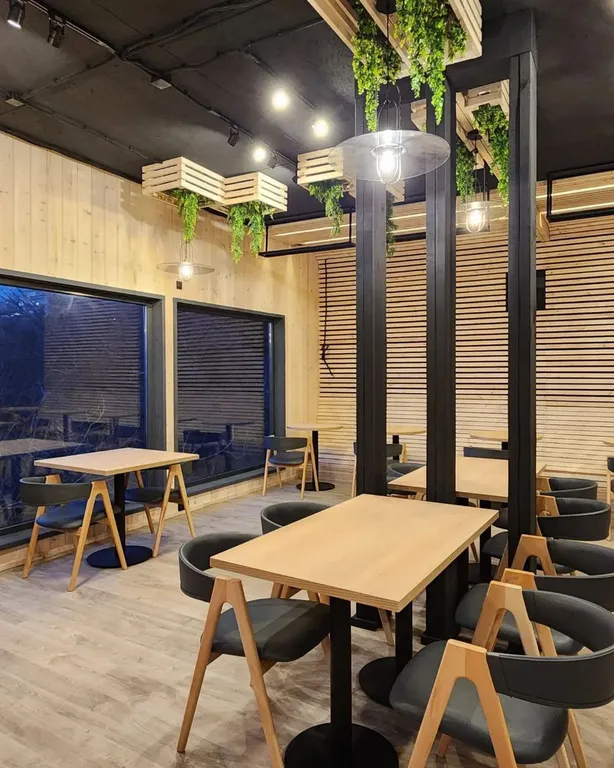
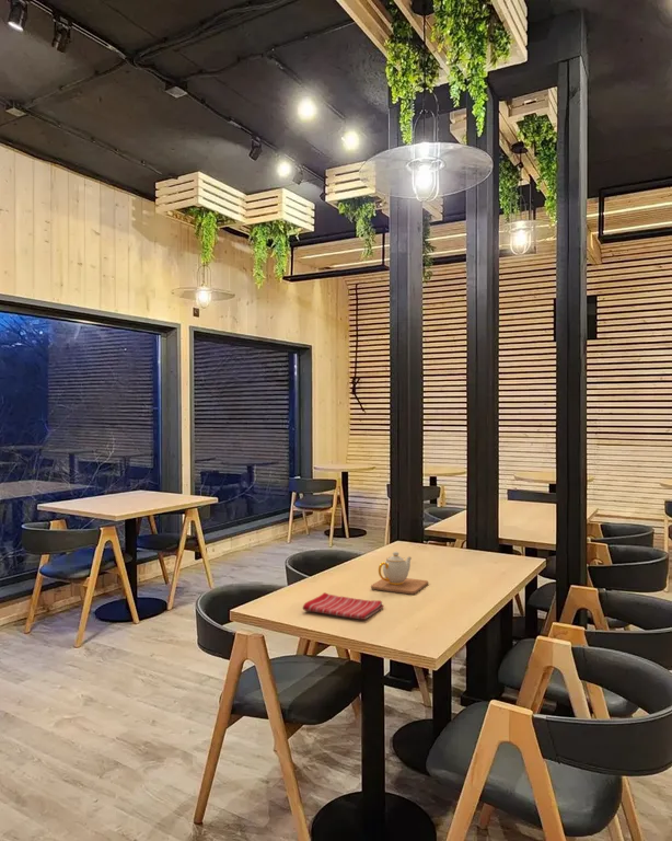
+ teapot [370,551,429,596]
+ dish towel [302,591,385,621]
